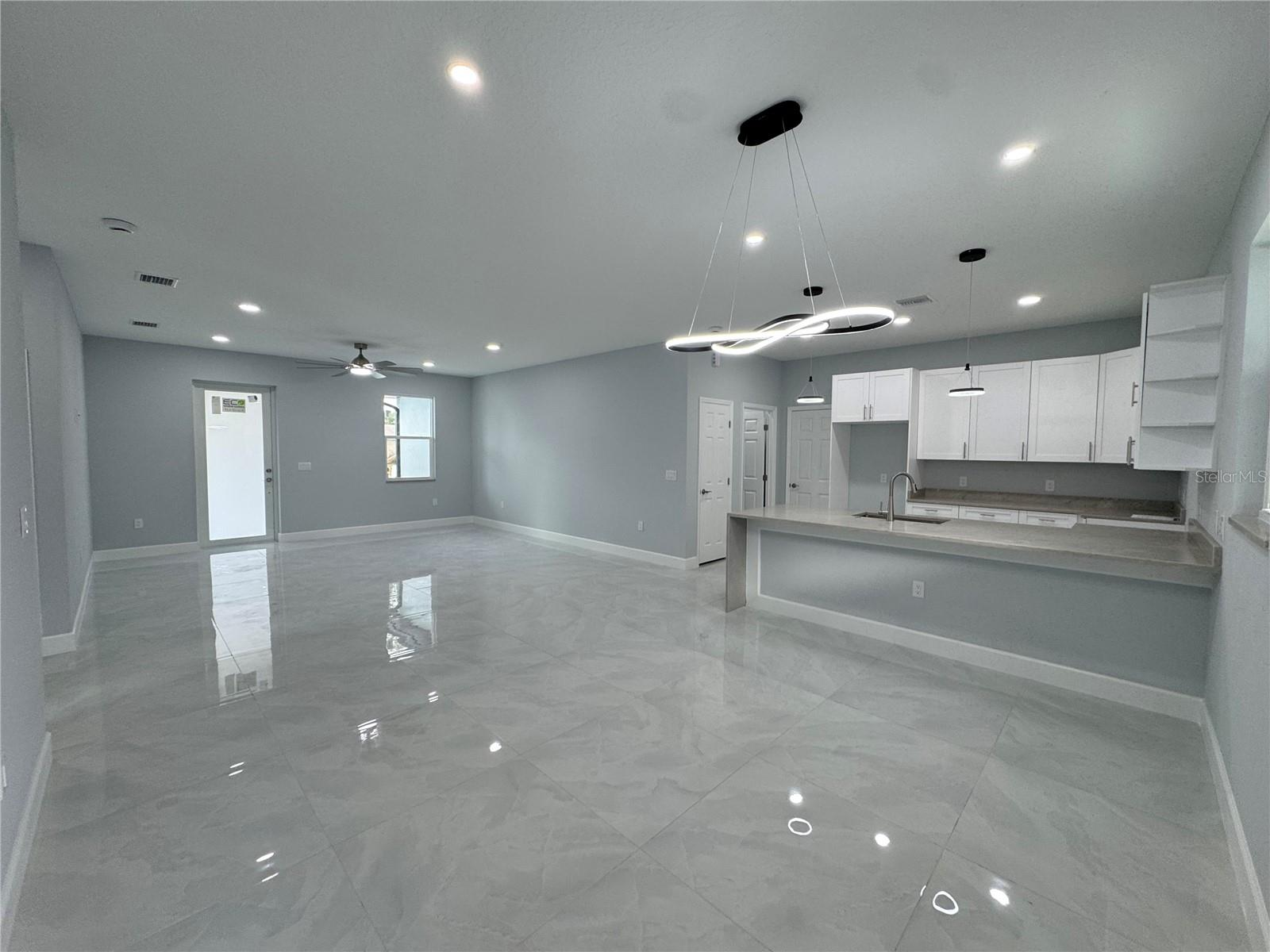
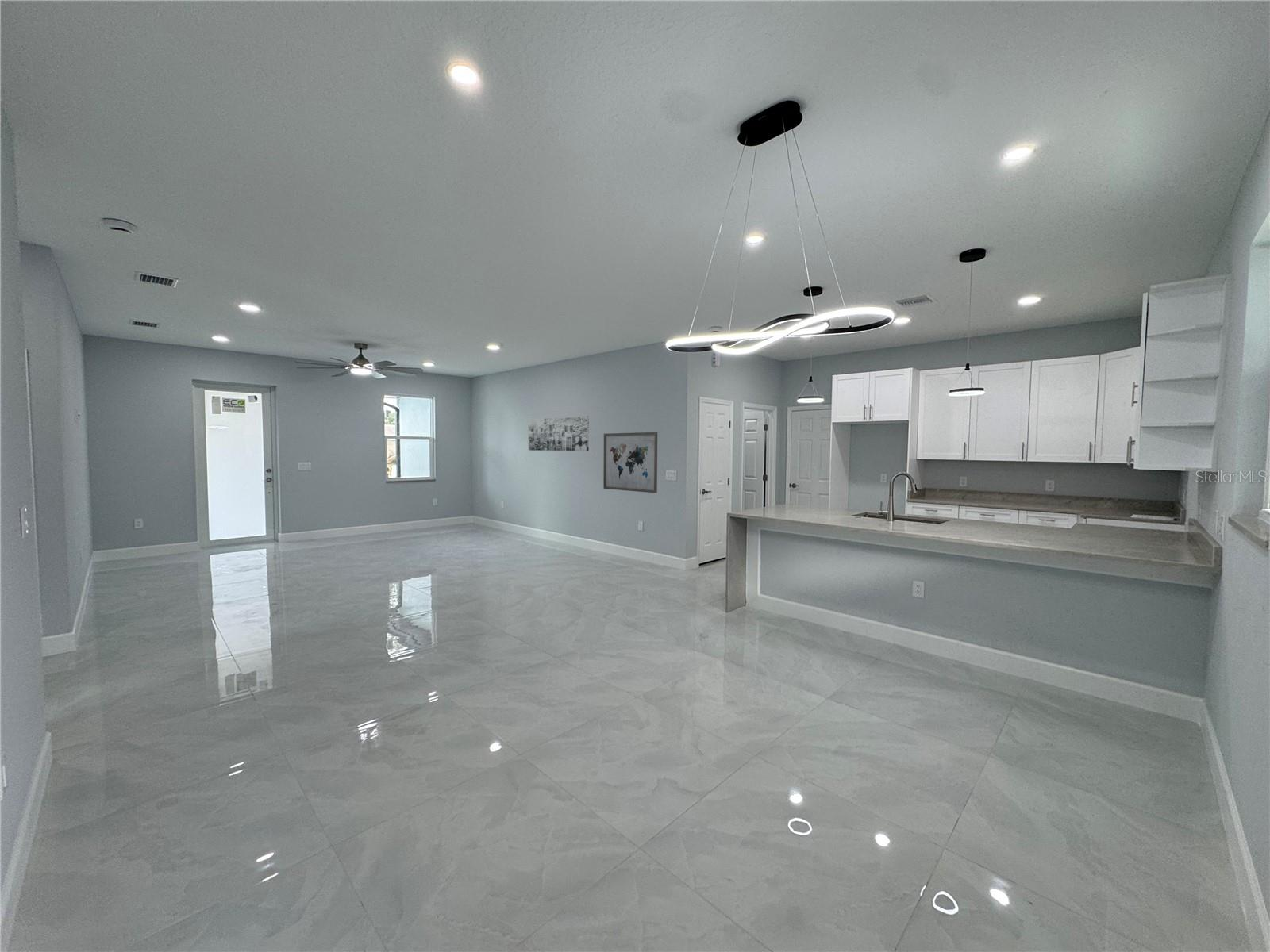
+ wall art [528,415,590,451]
+ wall art [602,432,658,493]
